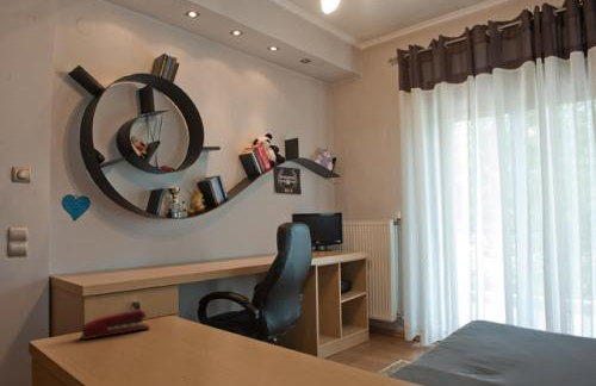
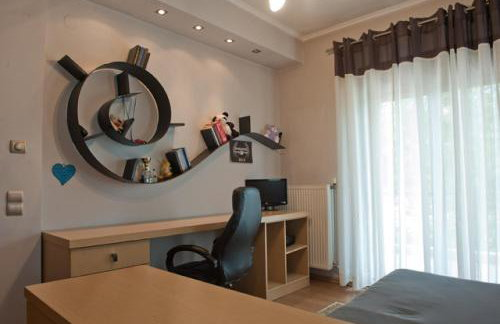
- stapler [79,307,151,341]
